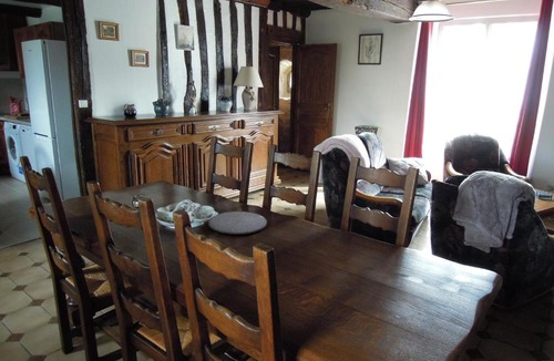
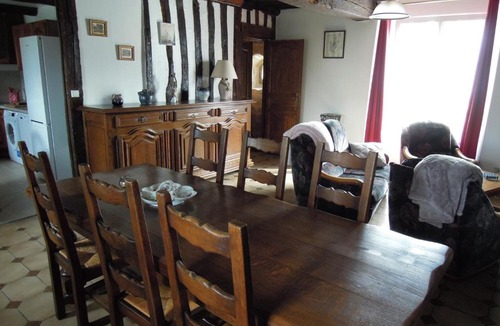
- plate [207,210,268,236]
